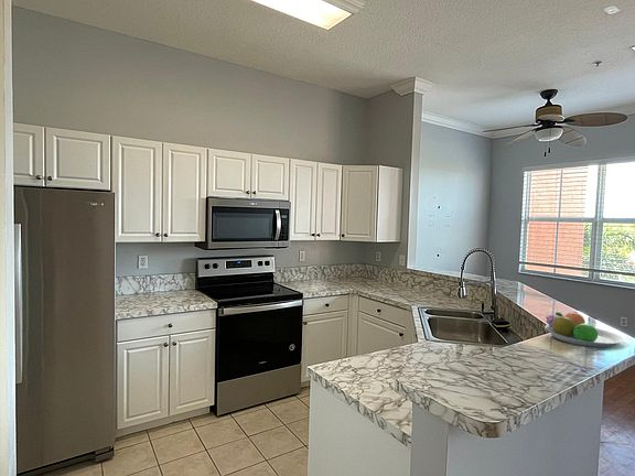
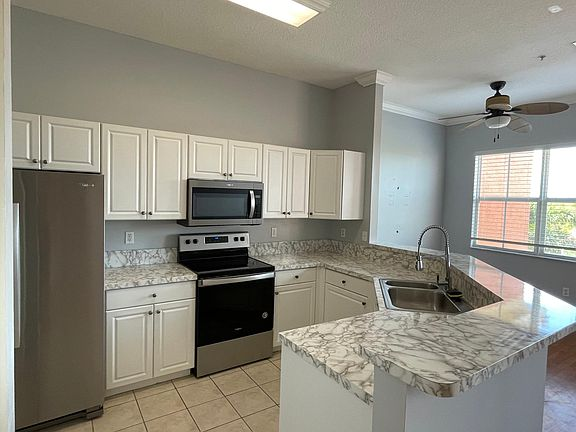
- fruit bowl [543,311,624,348]
